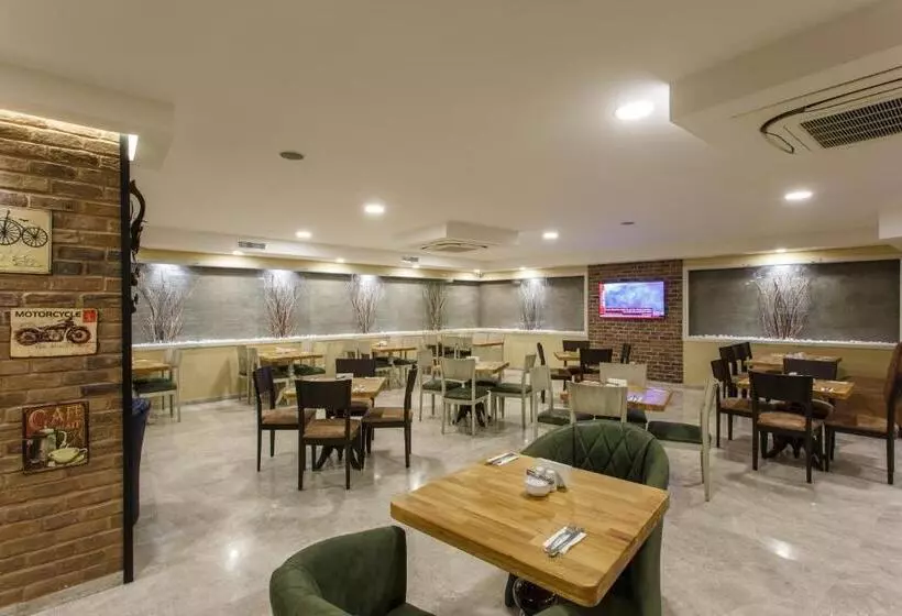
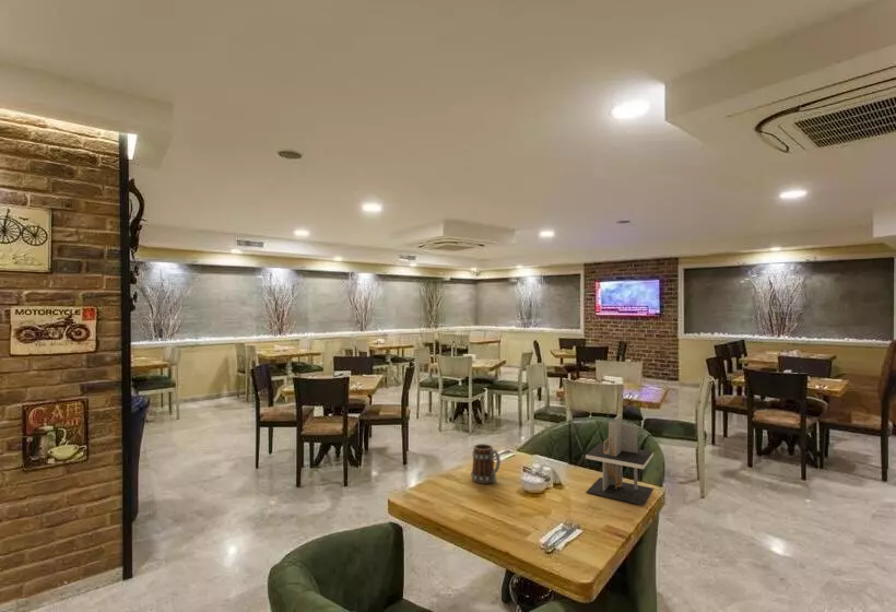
+ napkin holder [585,413,655,506]
+ mug [470,443,502,484]
